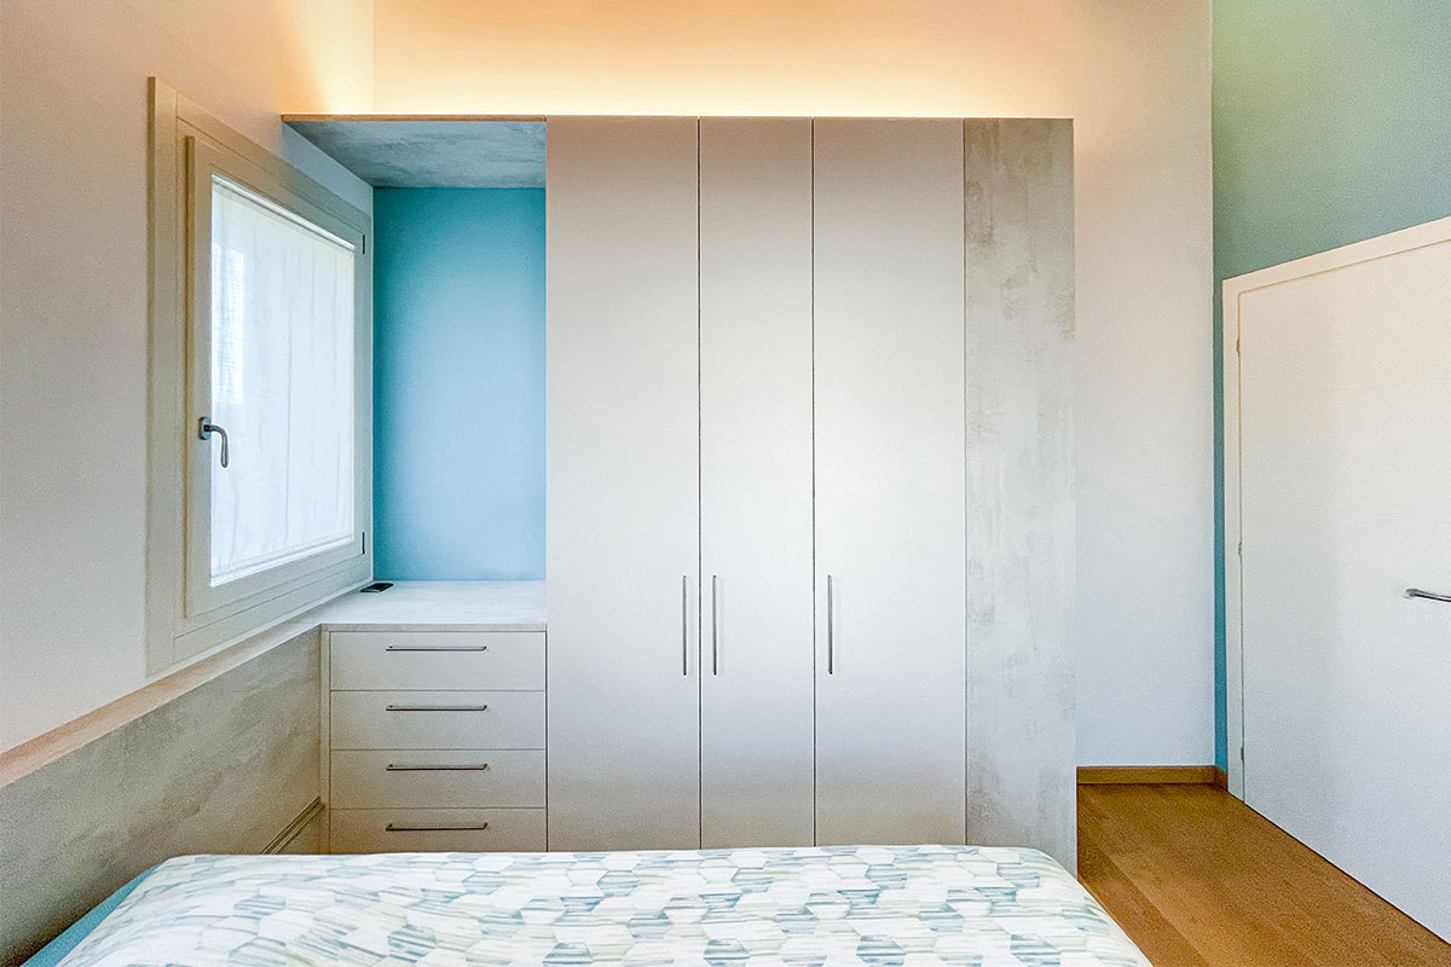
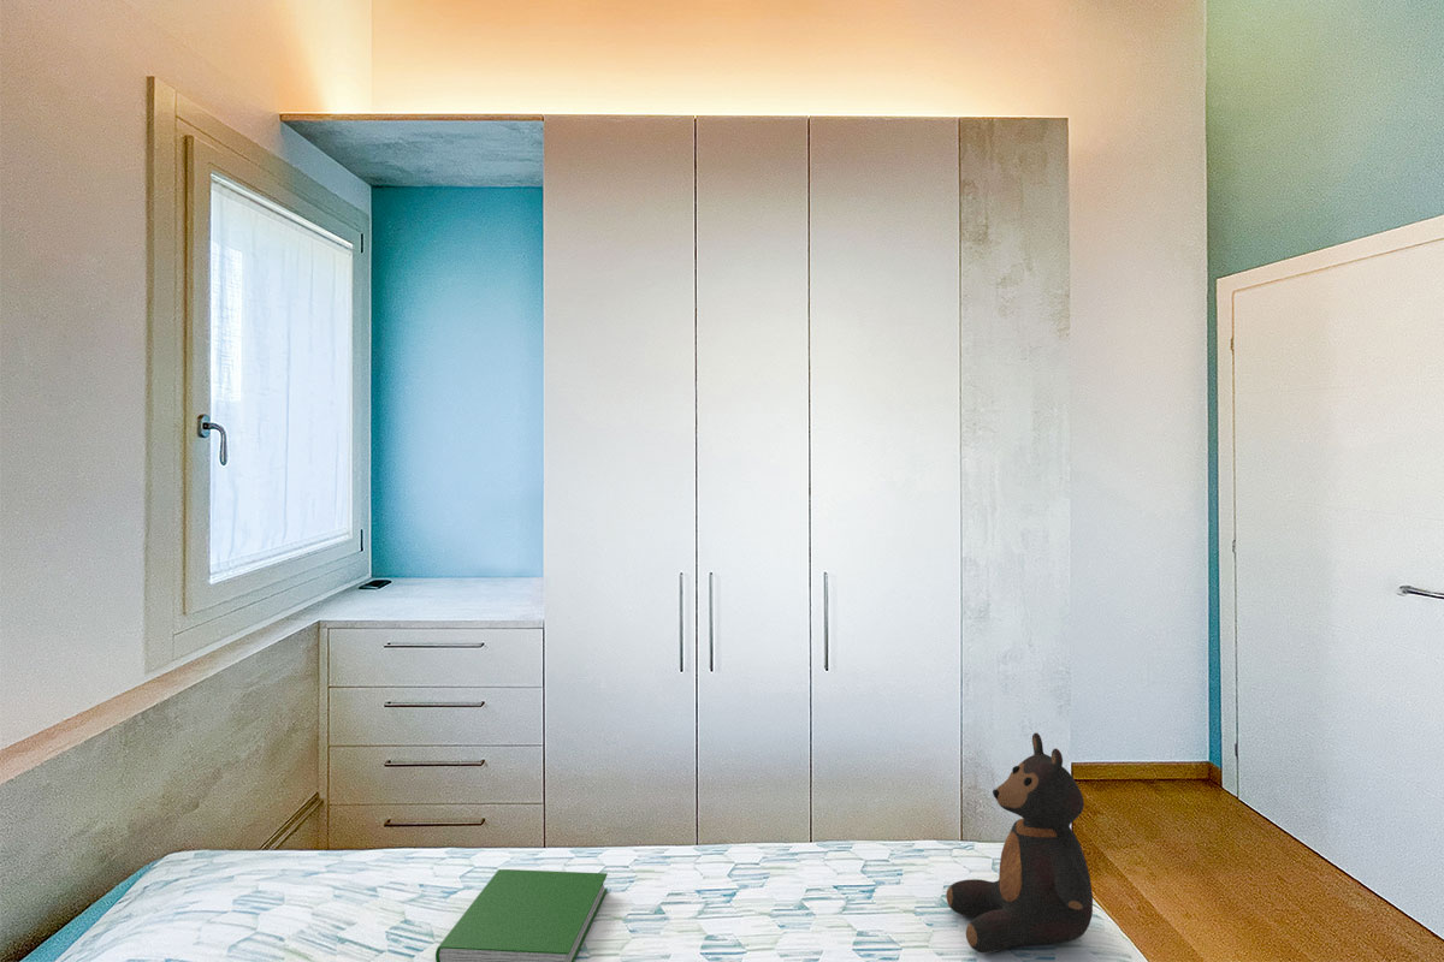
+ teddy bear [945,731,1094,954]
+ hardcover book [434,868,609,962]
